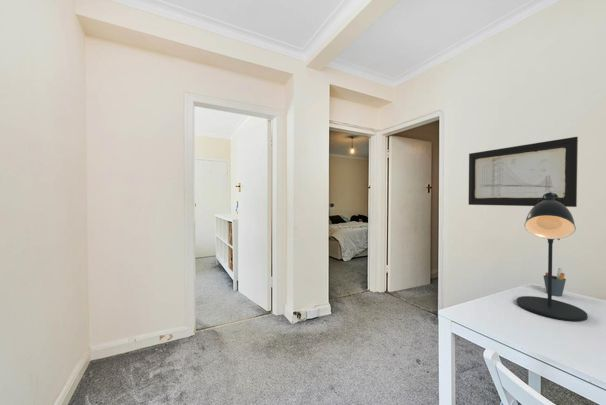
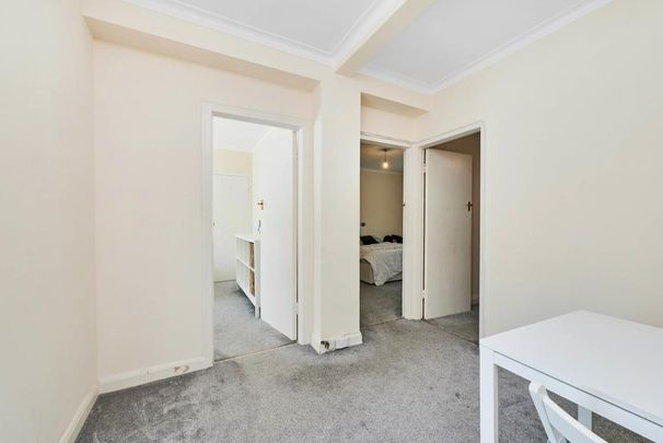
- wall art [468,136,579,208]
- desk lamp [516,192,588,322]
- pen holder [542,267,567,297]
